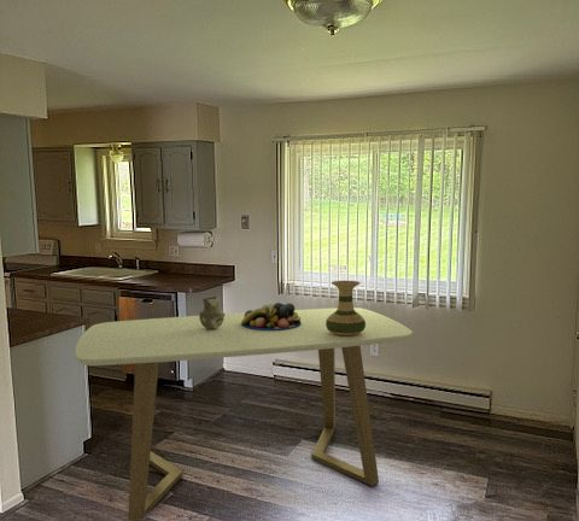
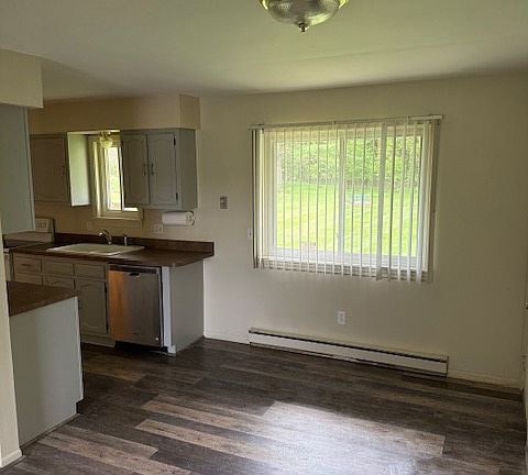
- dining table [75,306,414,521]
- fruit bowl [241,302,302,330]
- ceramic pitcher [199,295,226,329]
- vase [326,280,365,335]
